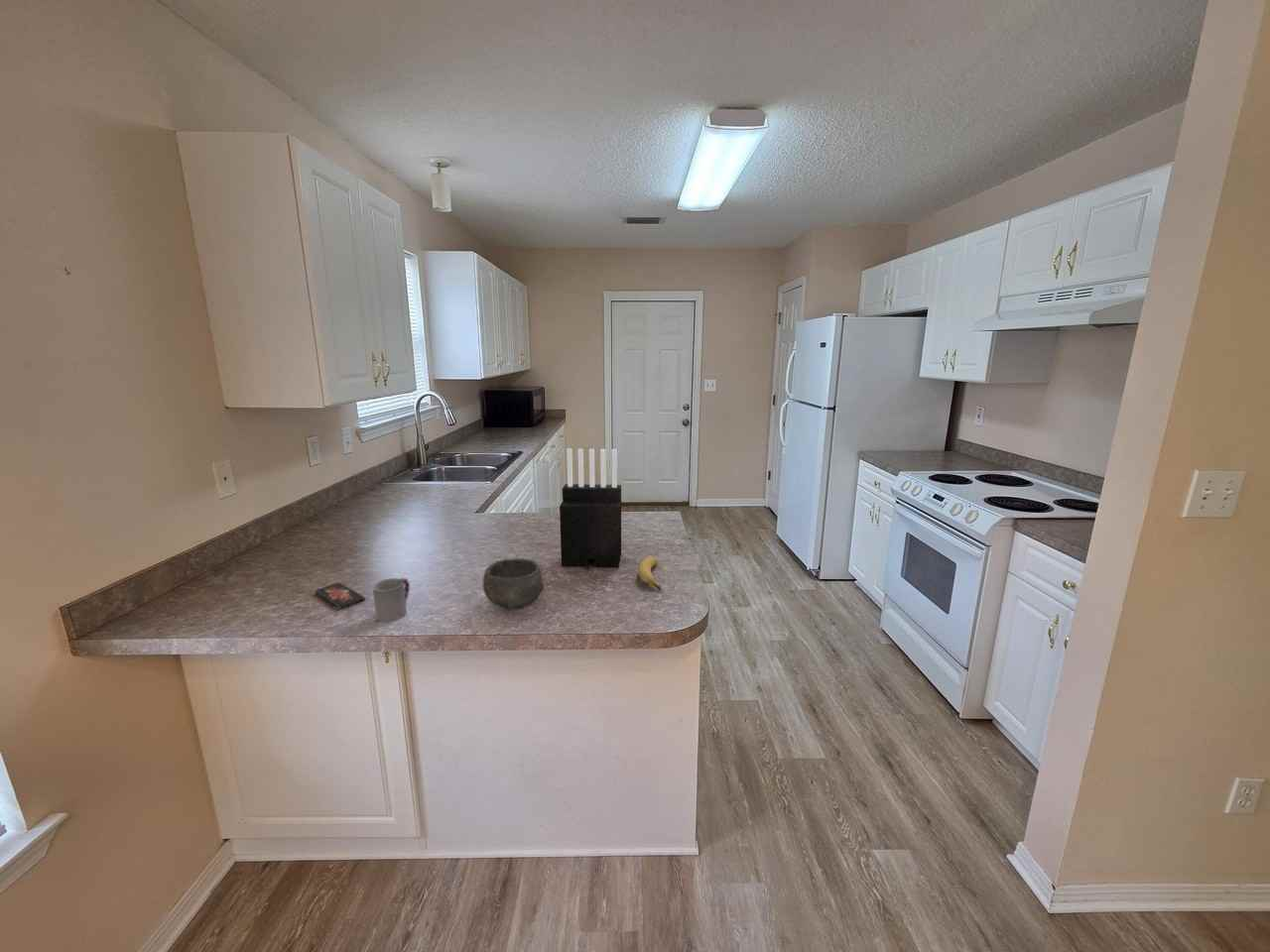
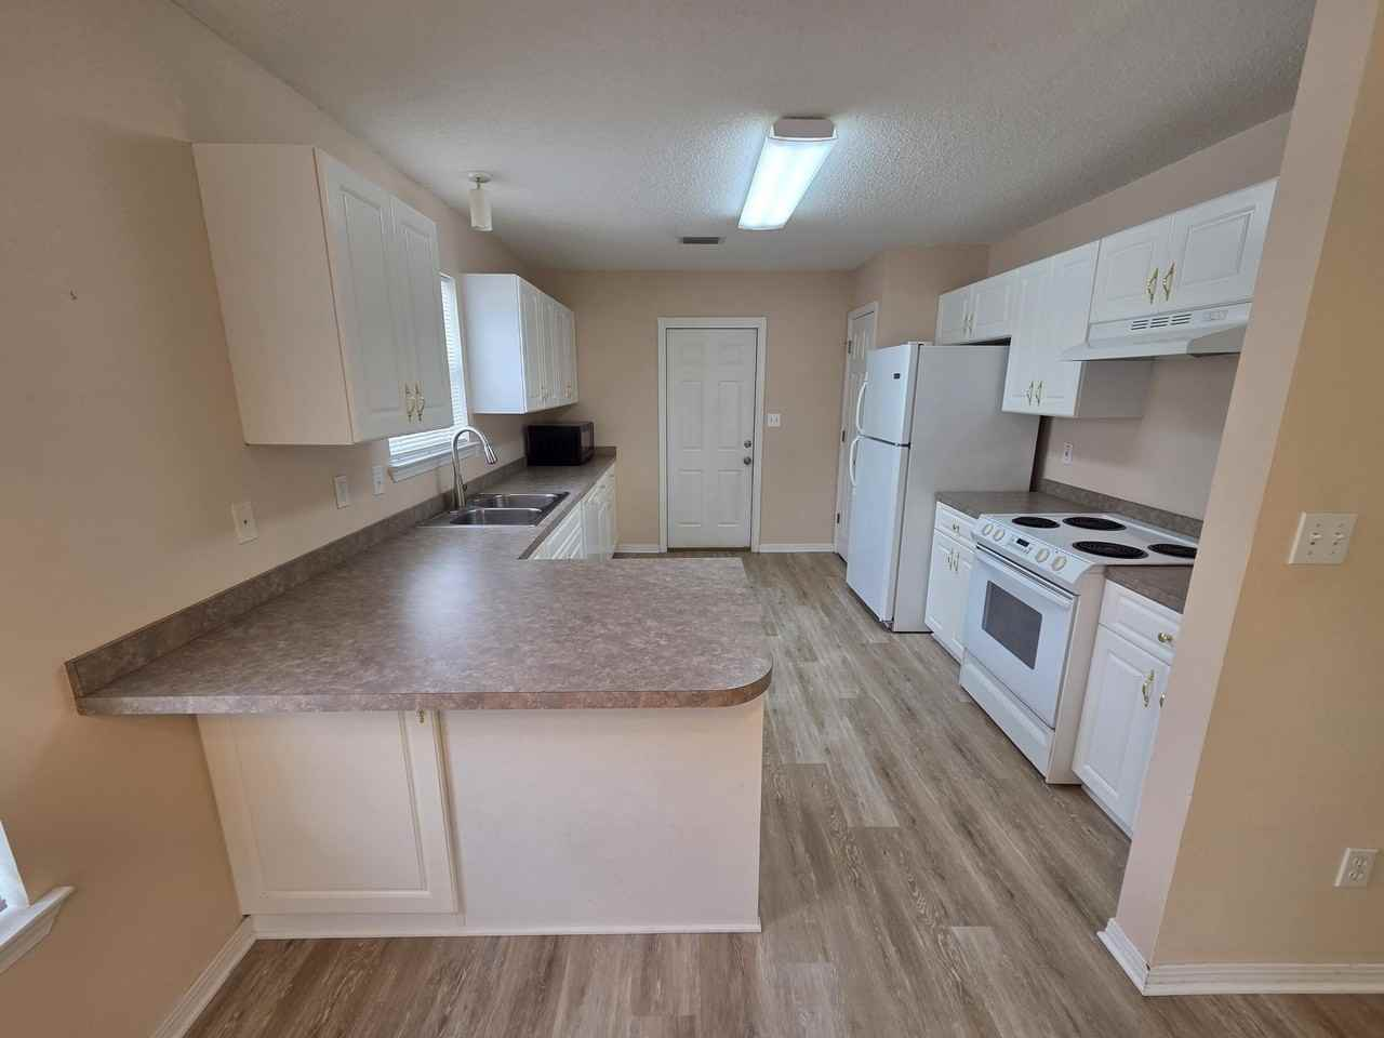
- banana [637,555,663,591]
- cup [372,577,411,622]
- smartphone [314,582,366,610]
- bowl [482,557,546,611]
- knife block [559,447,622,571]
